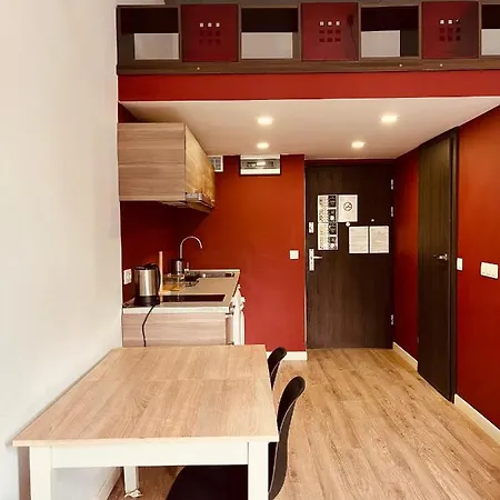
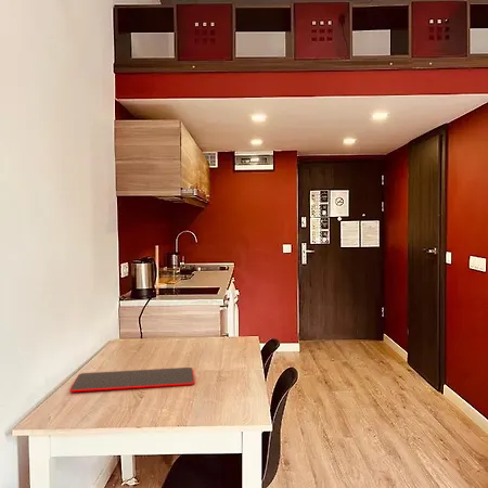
+ cutting board [68,367,196,393]
